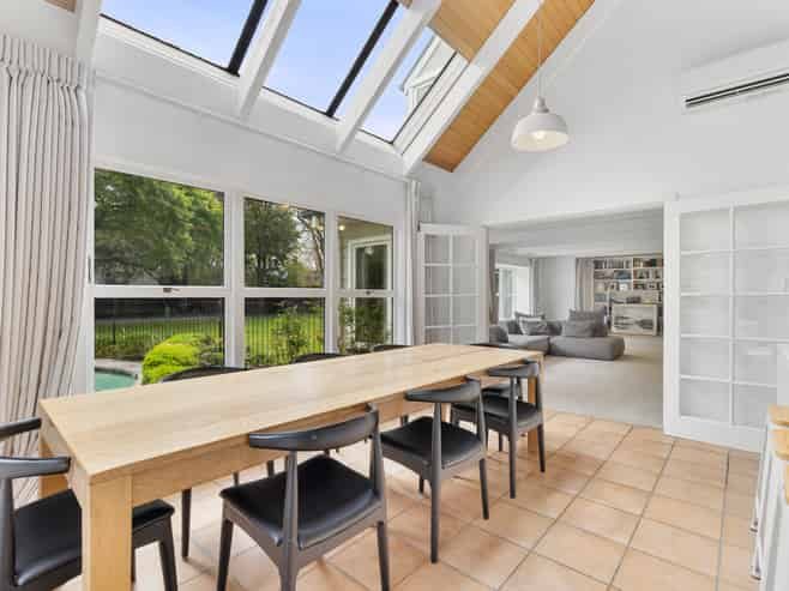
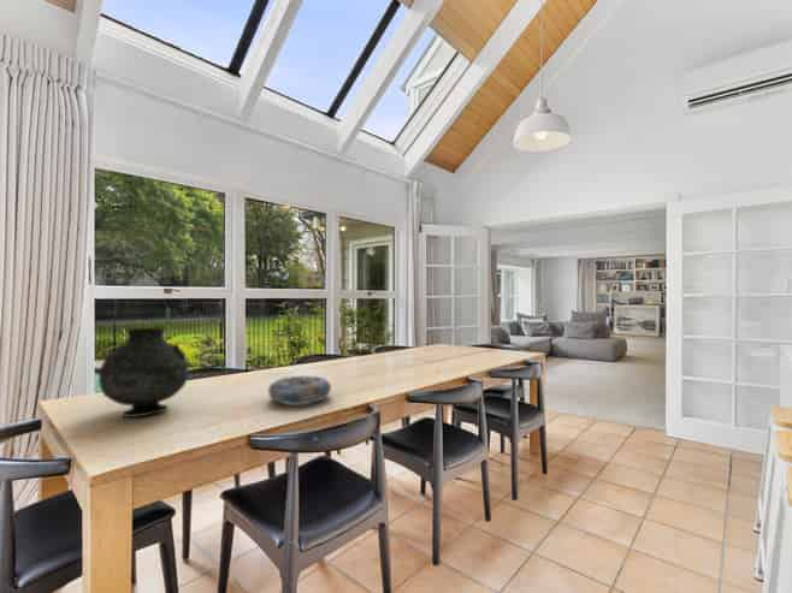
+ decorative bowl [267,374,332,407]
+ vase [97,326,190,419]
